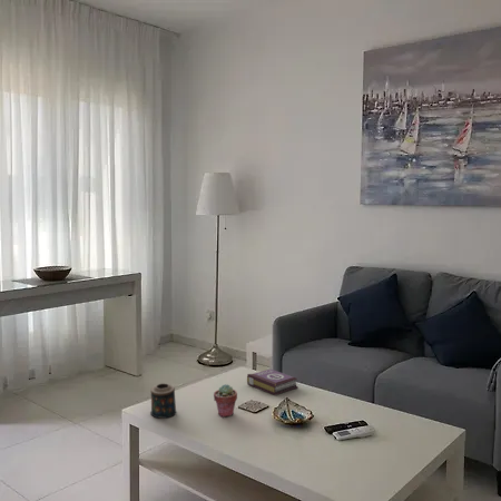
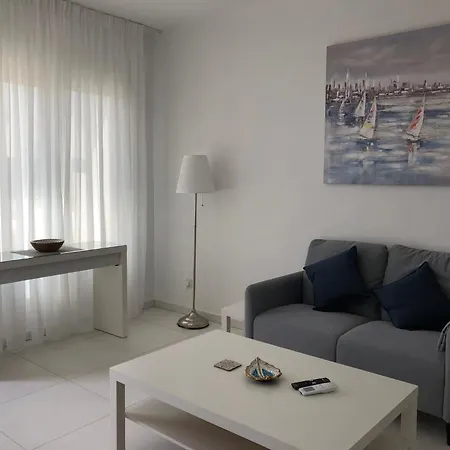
- book [246,369,298,396]
- potted succulent [213,383,238,418]
- candle [149,382,178,420]
